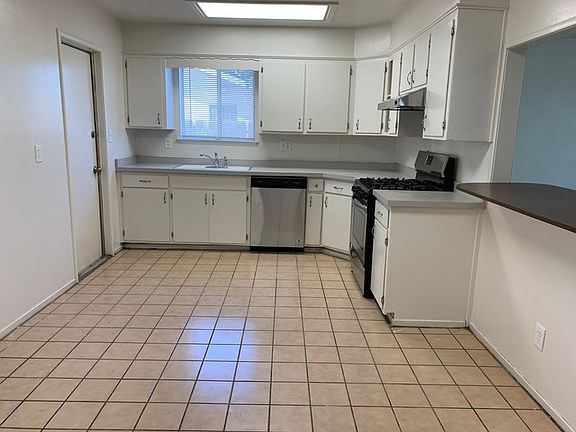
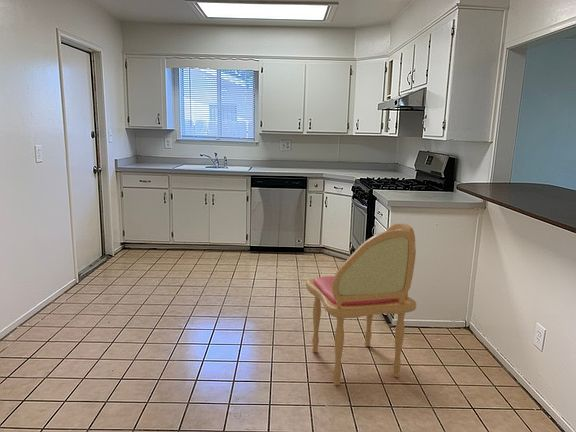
+ dining chair [305,222,417,386]
